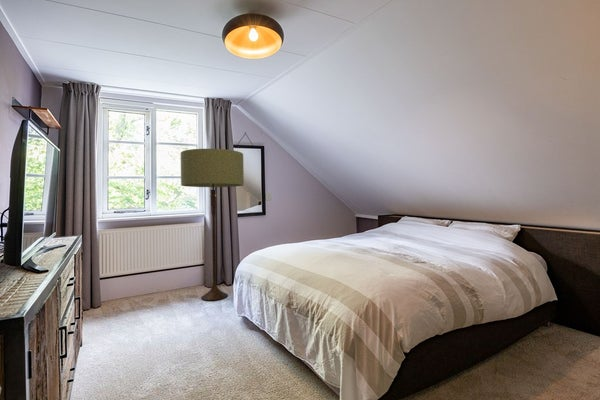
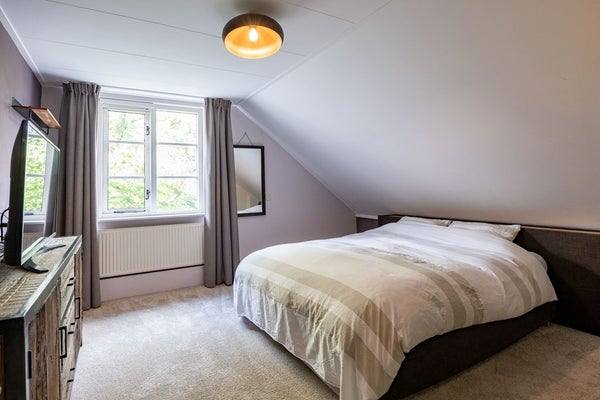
- floor lamp [180,148,245,301]
